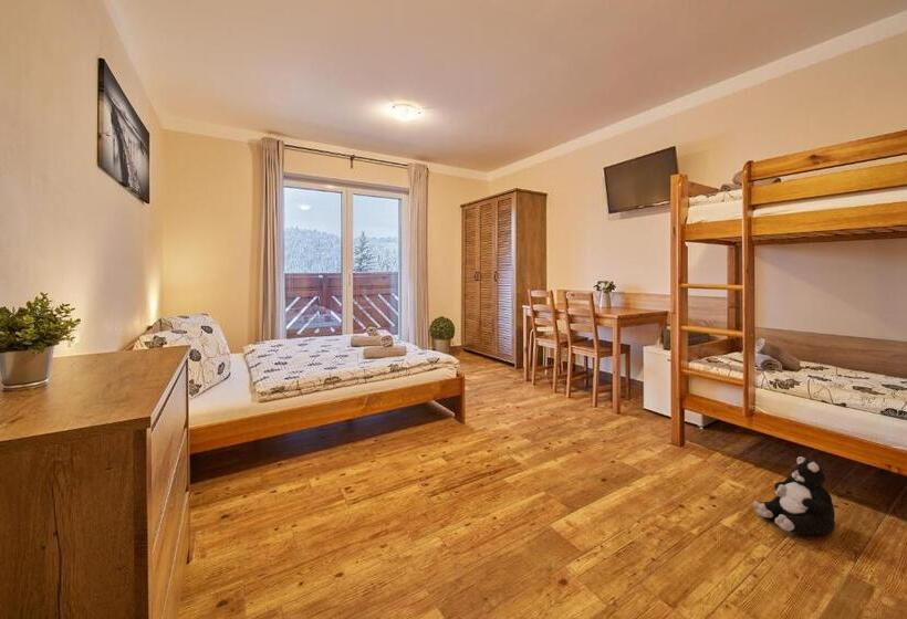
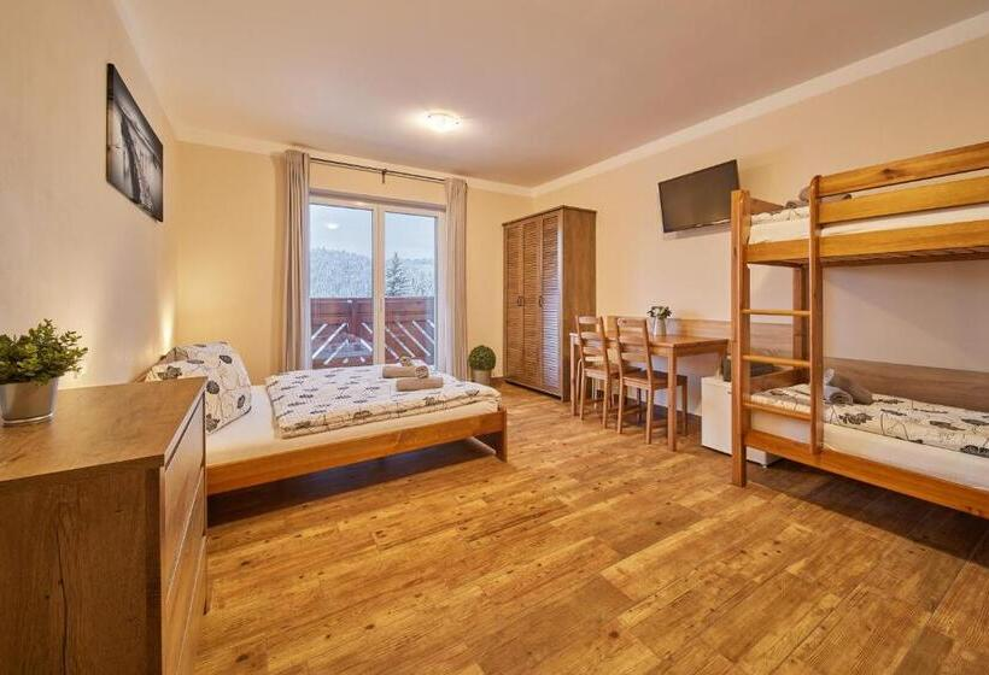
- plush toy [752,455,836,536]
